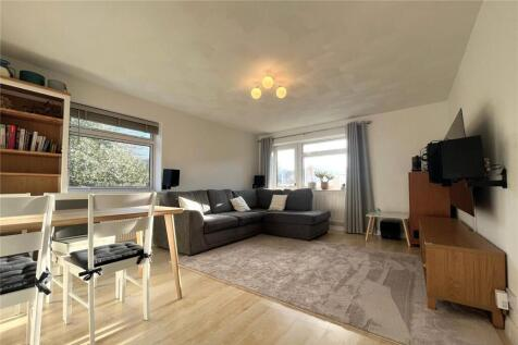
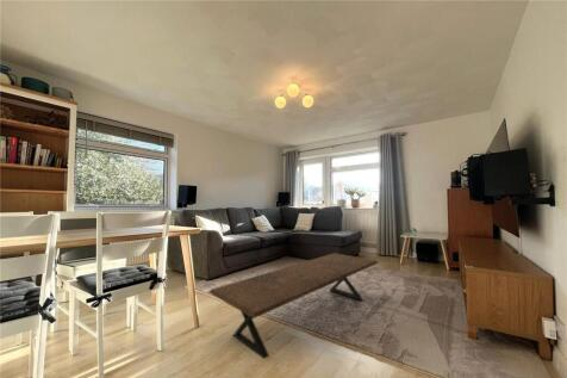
+ coffee table [207,252,380,360]
